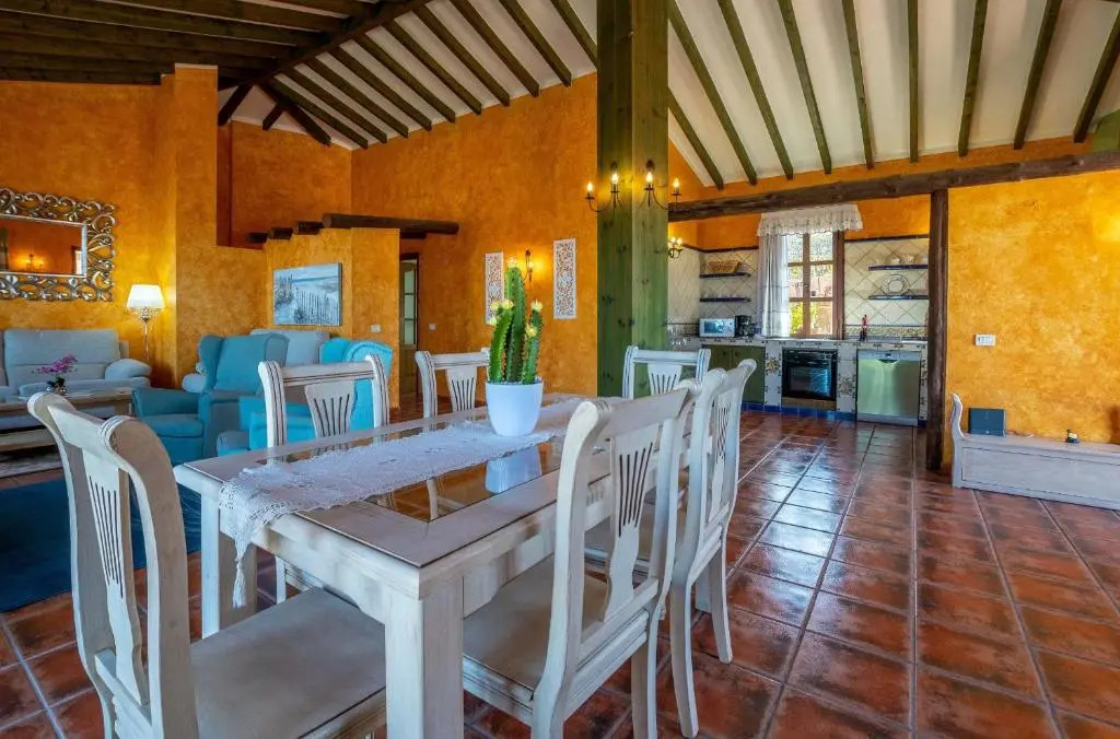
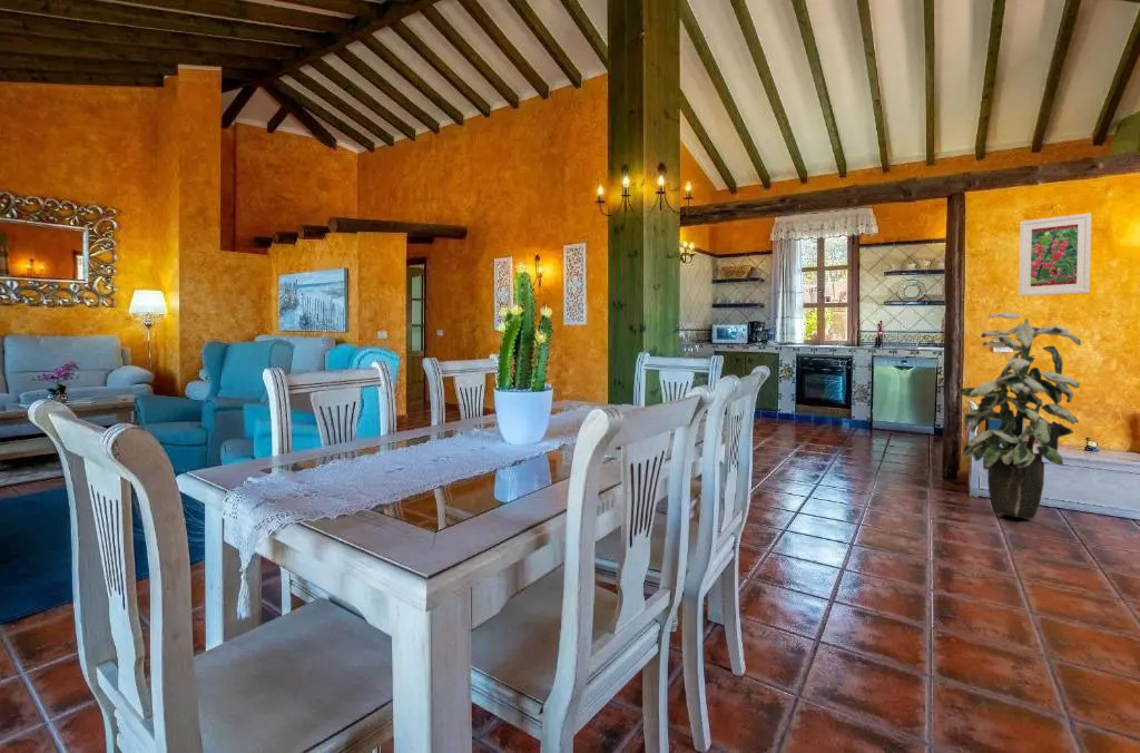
+ indoor plant [952,312,1082,519]
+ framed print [1018,212,1092,297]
